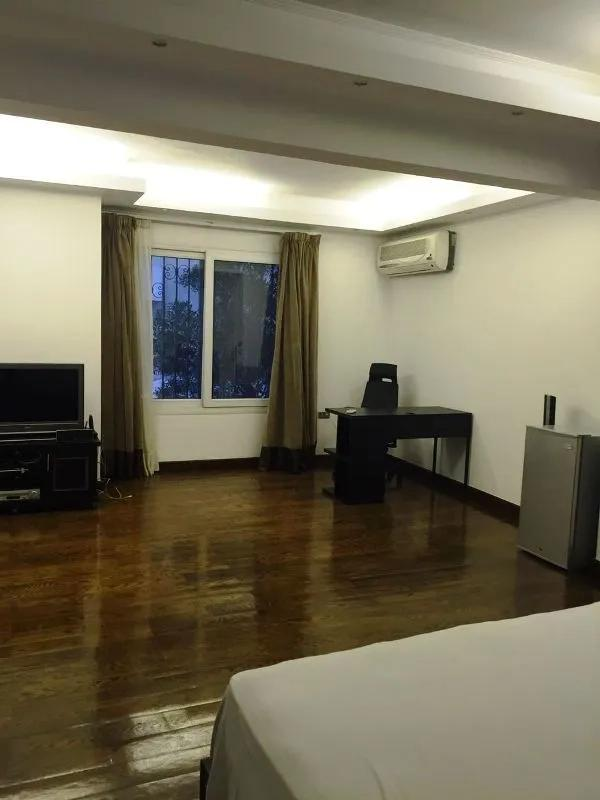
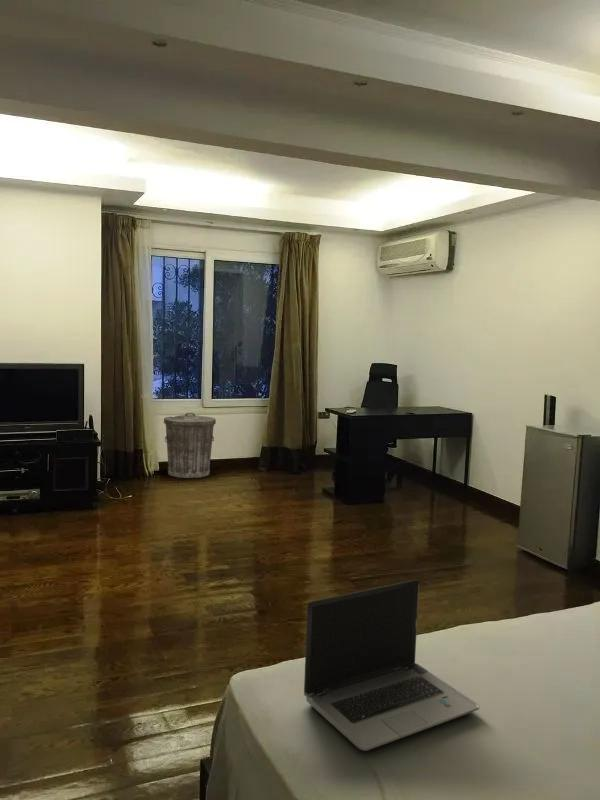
+ laptop computer [303,579,481,752]
+ trash can [163,412,217,479]
